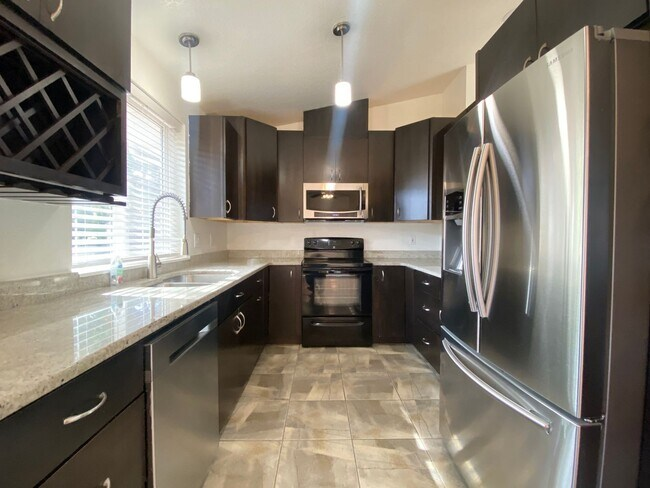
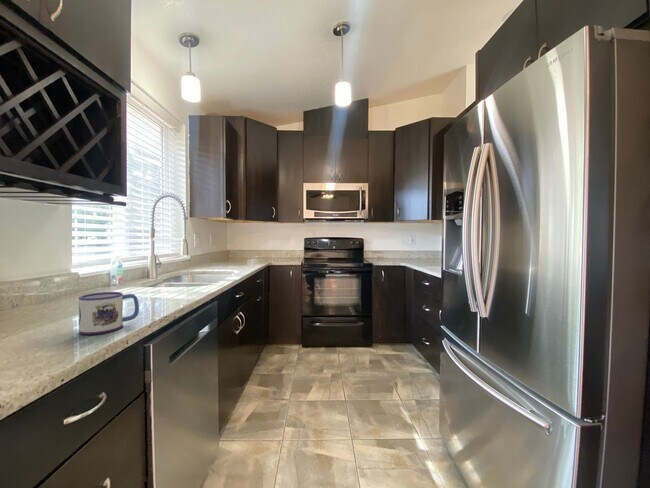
+ mug [78,291,140,336]
